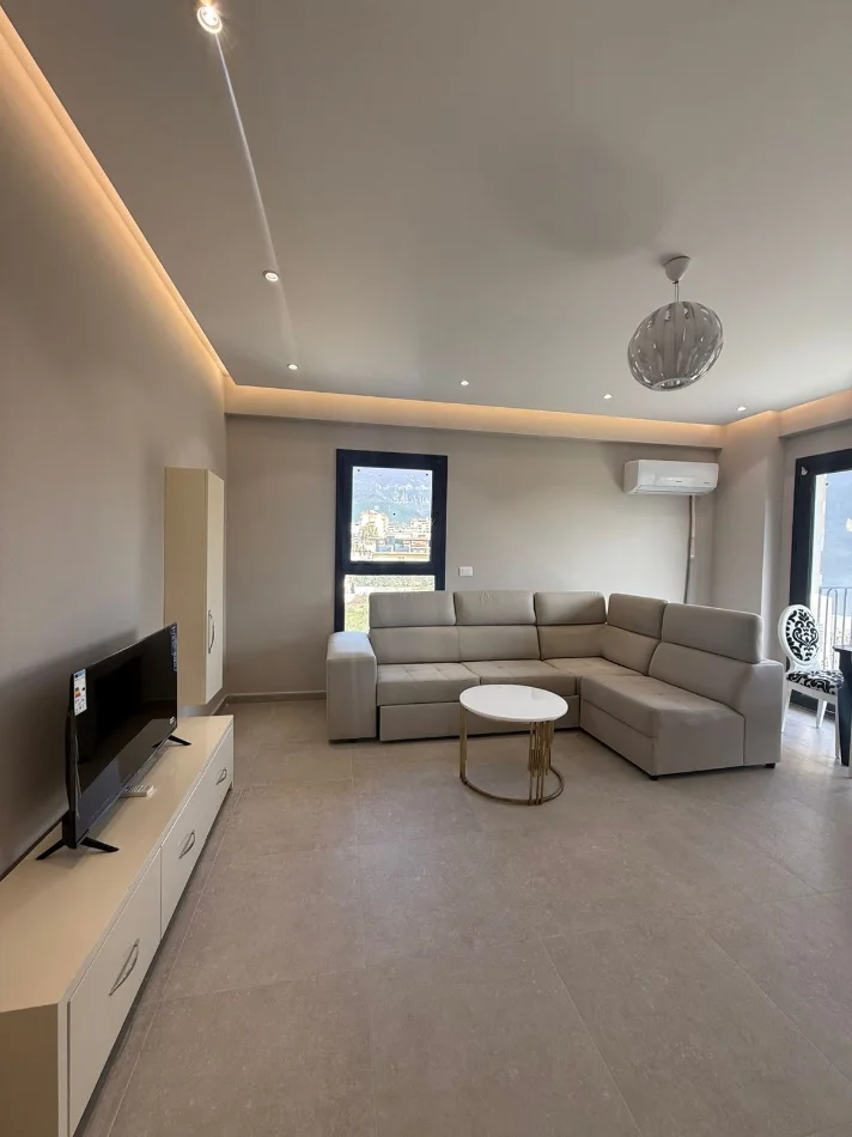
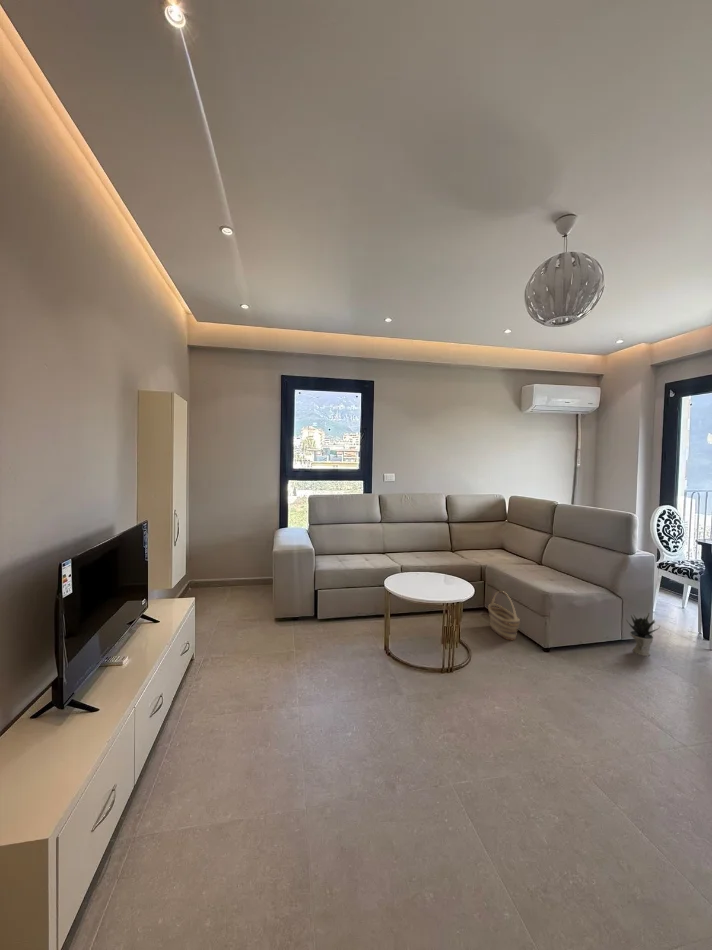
+ basket [487,590,521,642]
+ potted plant [625,612,661,657]
